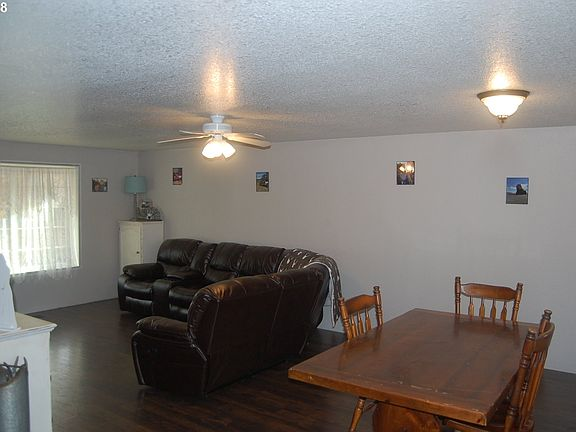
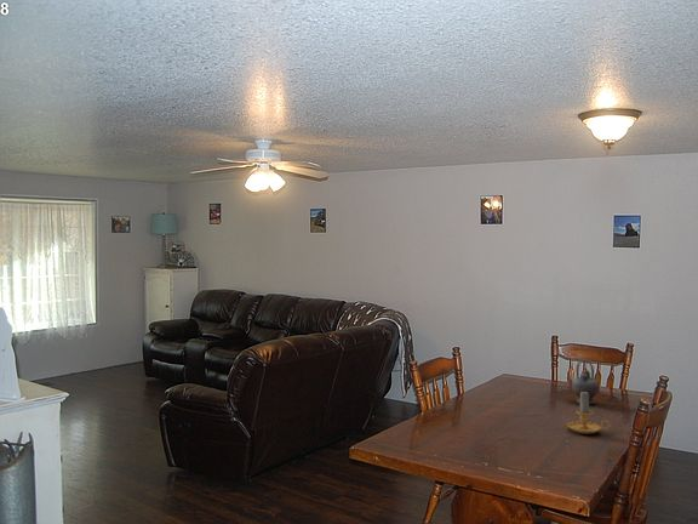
+ teapot [565,359,600,405]
+ candle [566,392,611,435]
